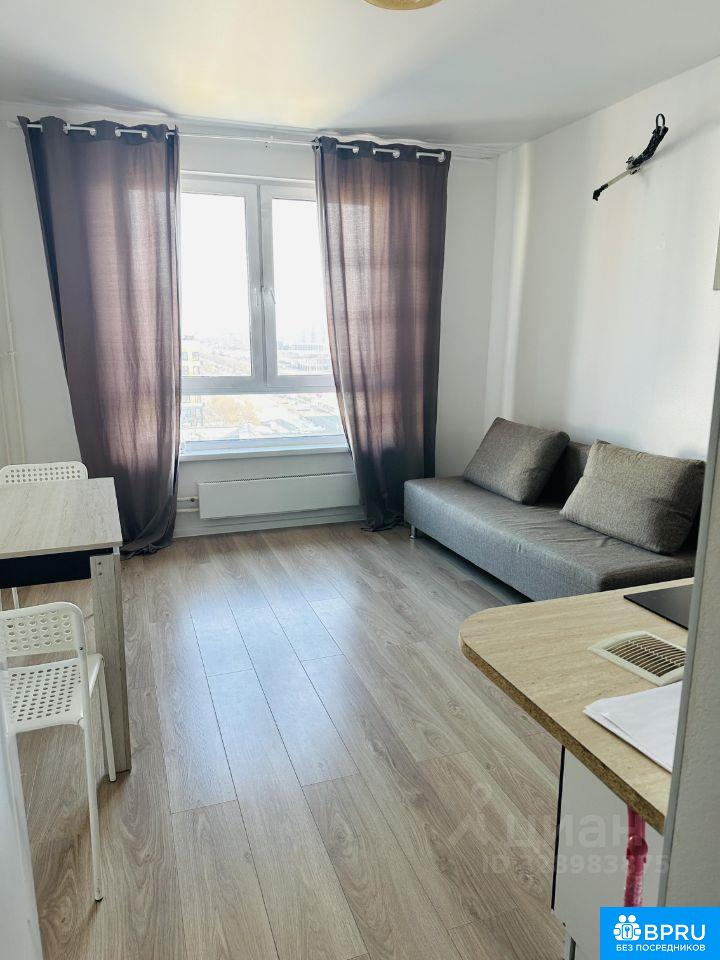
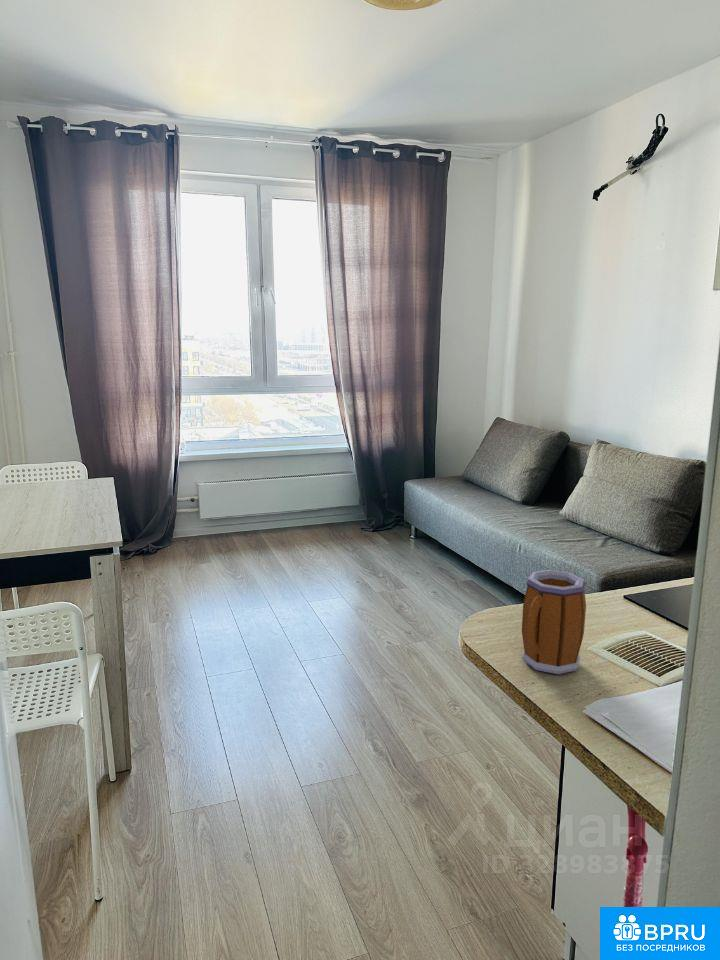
+ mug [521,569,587,675]
